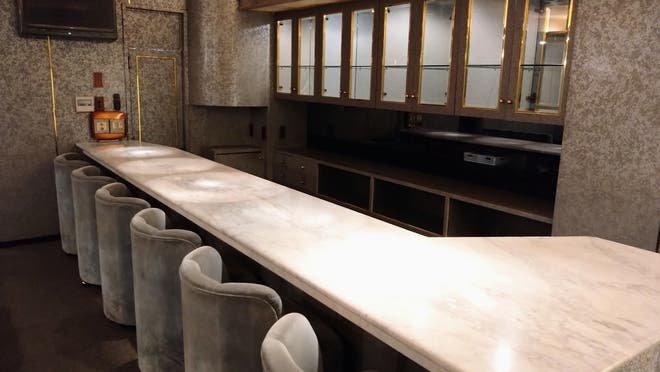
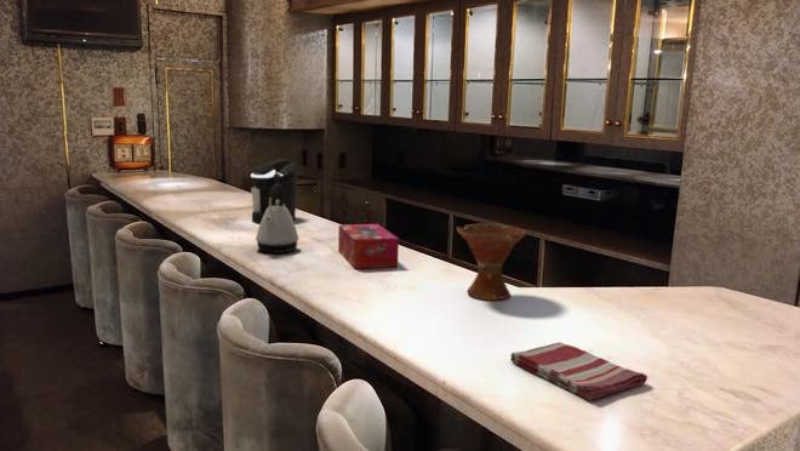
+ tissue box [337,223,400,270]
+ dish towel [509,341,648,403]
+ bowl [456,223,527,301]
+ kettle [255,183,299,253]
+ coffee maker [248,158,298,224]
